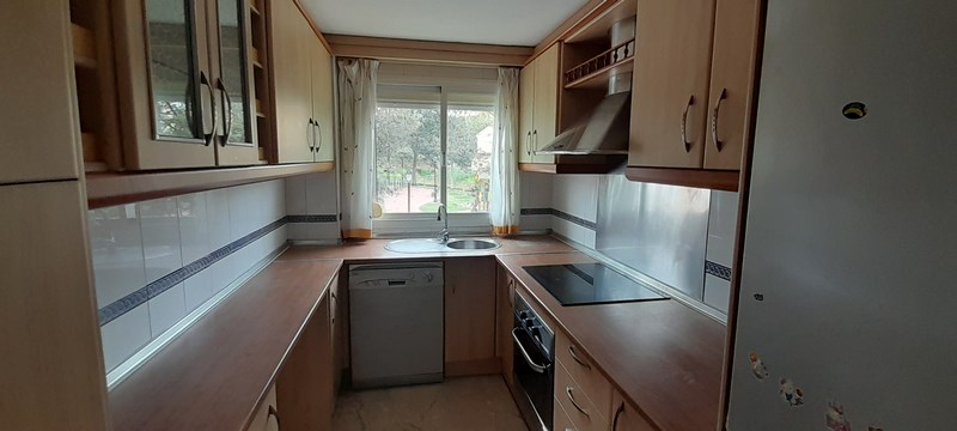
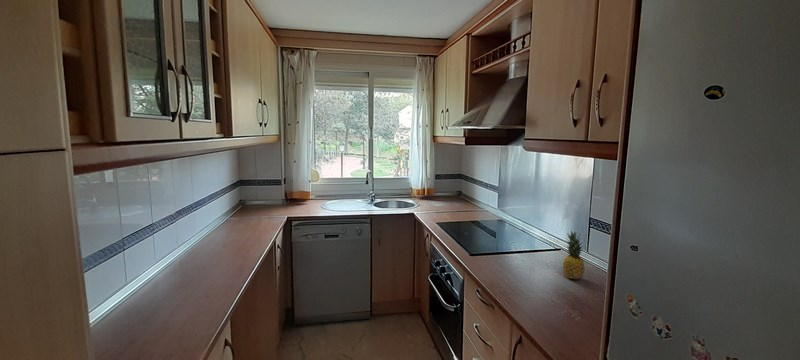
+ fruit [562,230,586,280]
